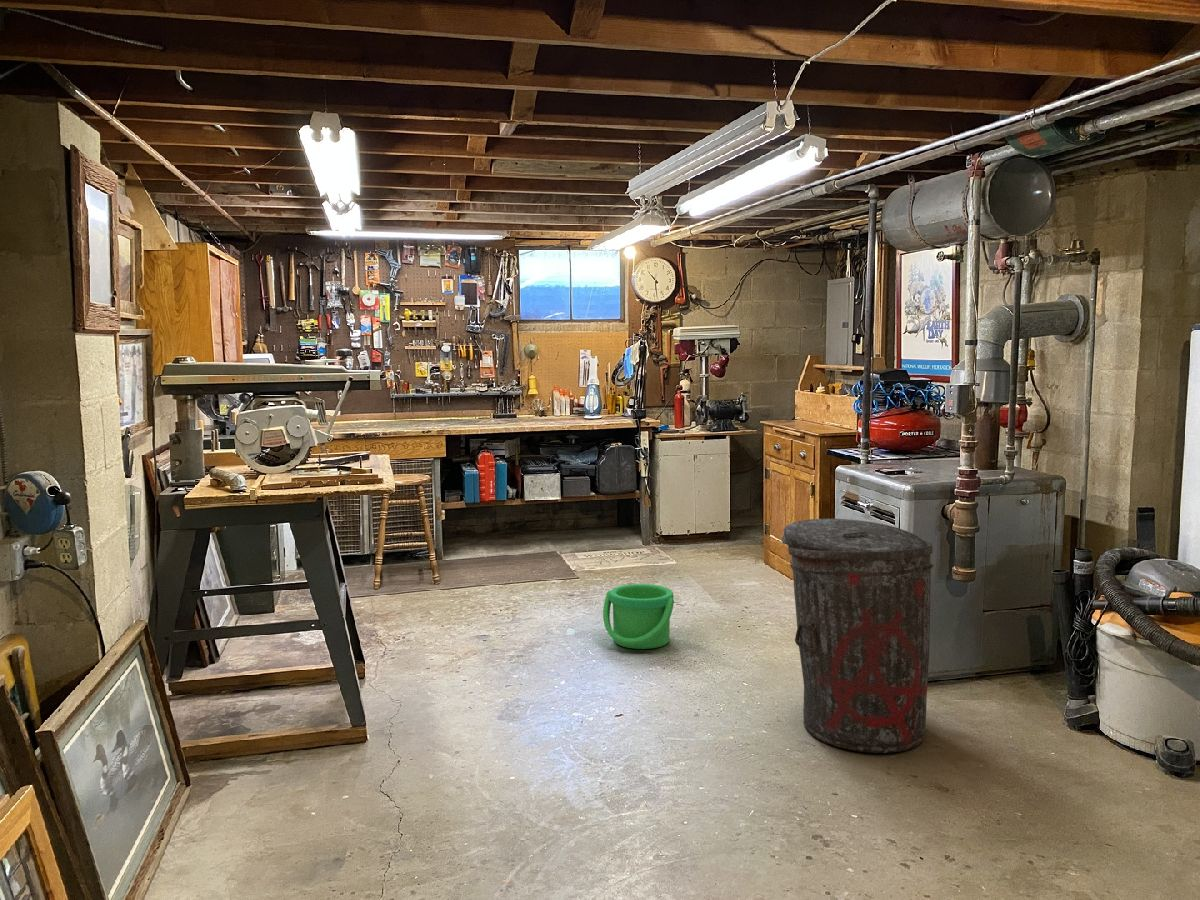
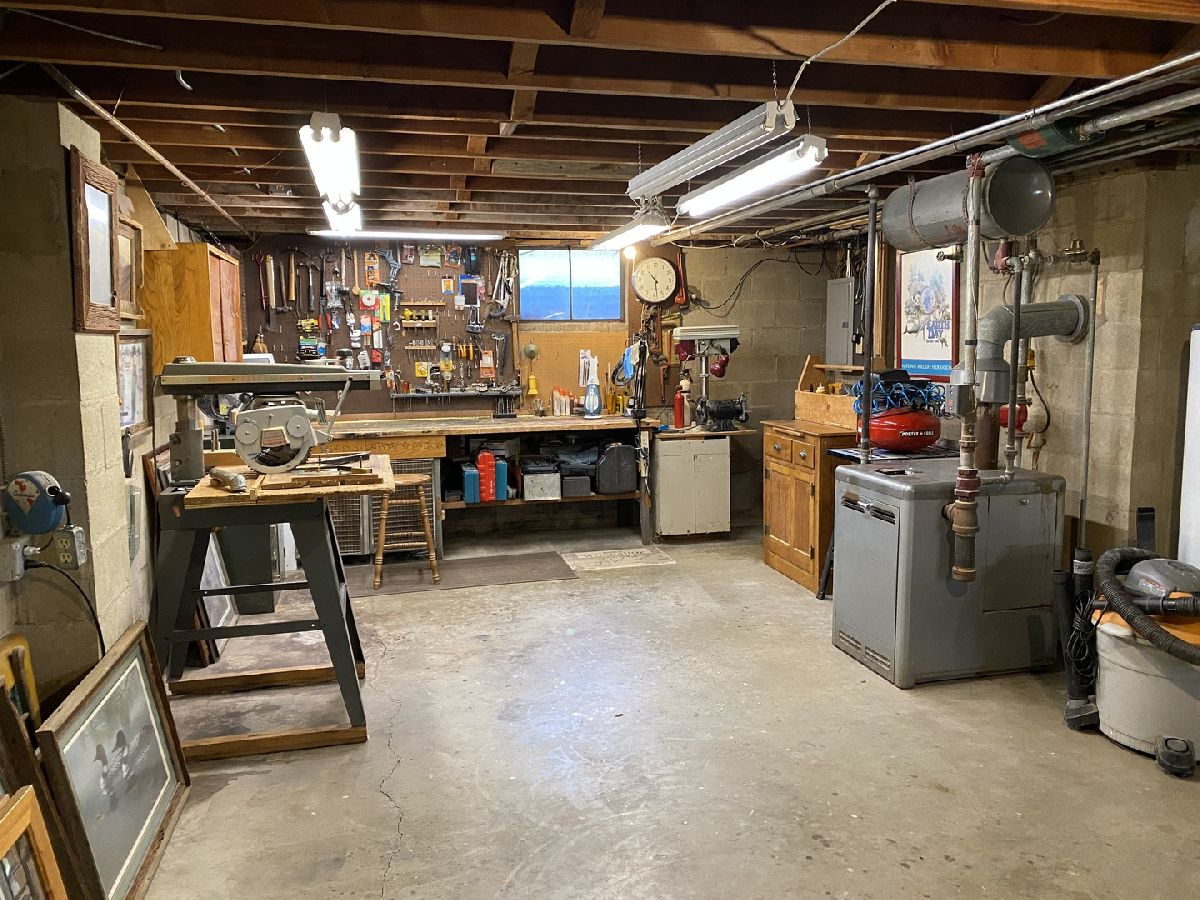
- bucket [602,583,675,650]
- trash can [780,518,935,754]
